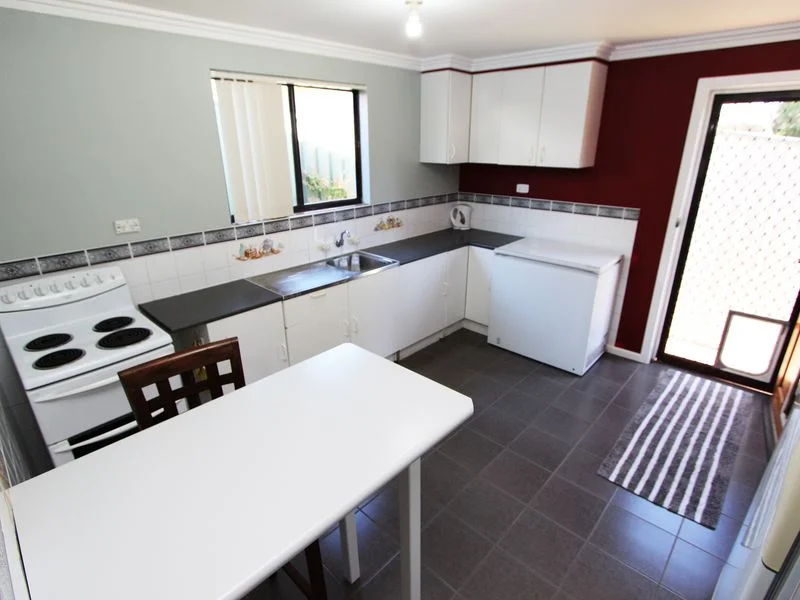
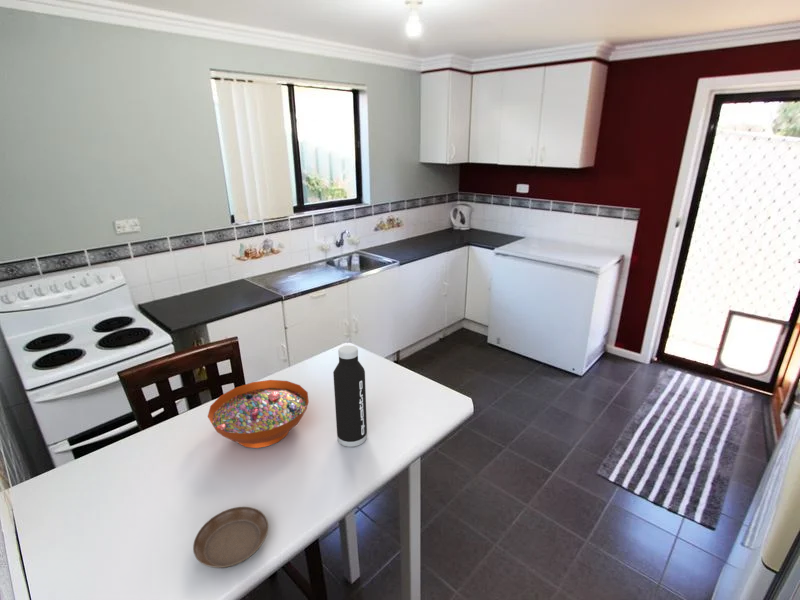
+ water bottle [332,344,368,448]
+ saucer [192,506,269,569]
+ decorative bowl [207,379,310,449]
